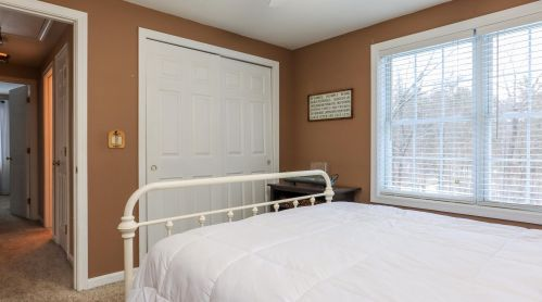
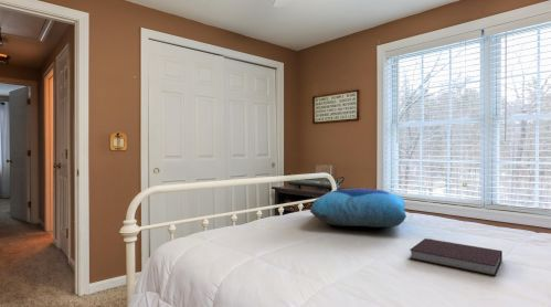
+ cushion [309,187,407,229]
+ notebook [409,237,504,277]
